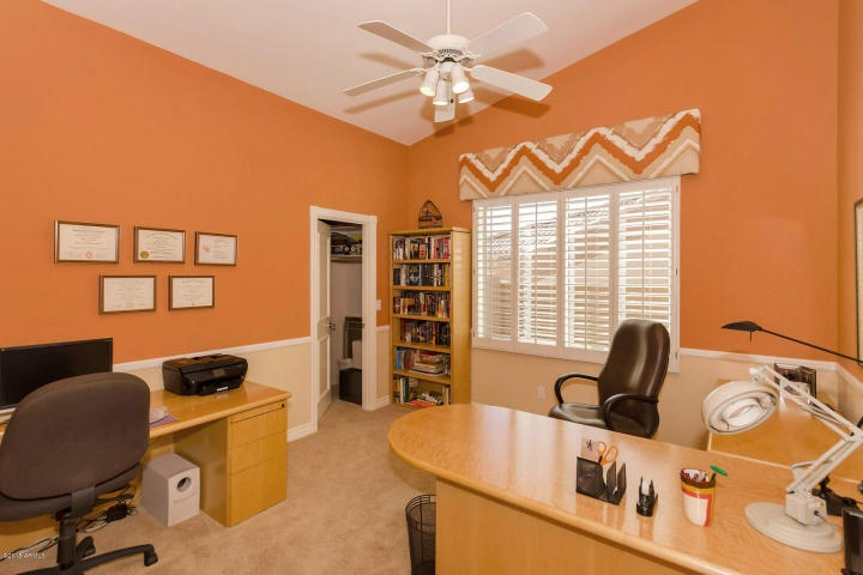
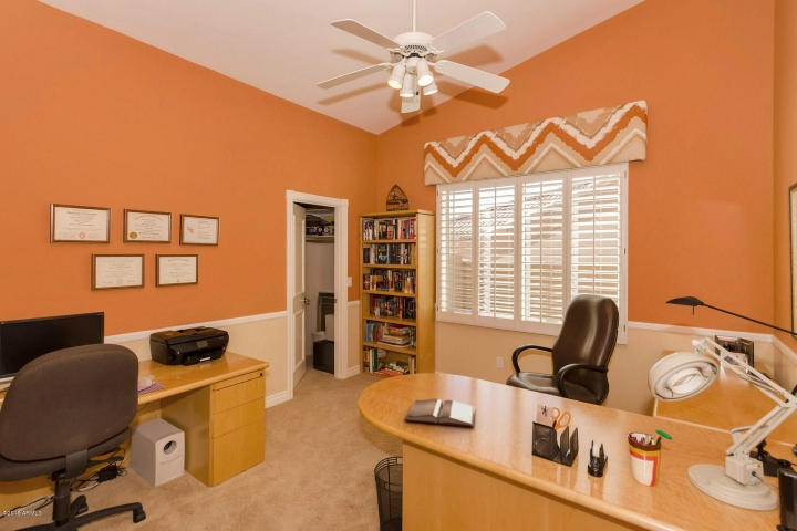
+ hardback book [403,398,476,428]
